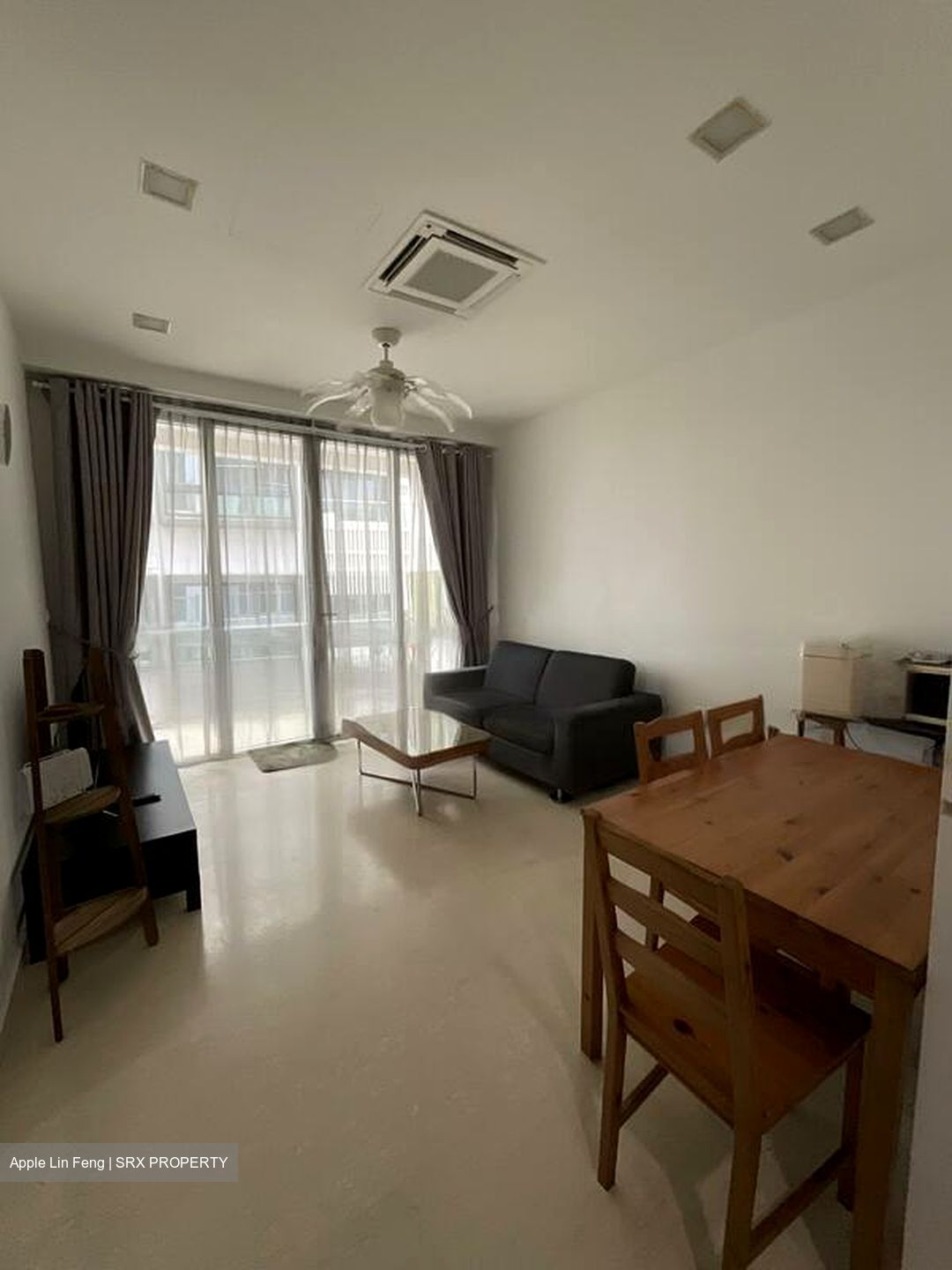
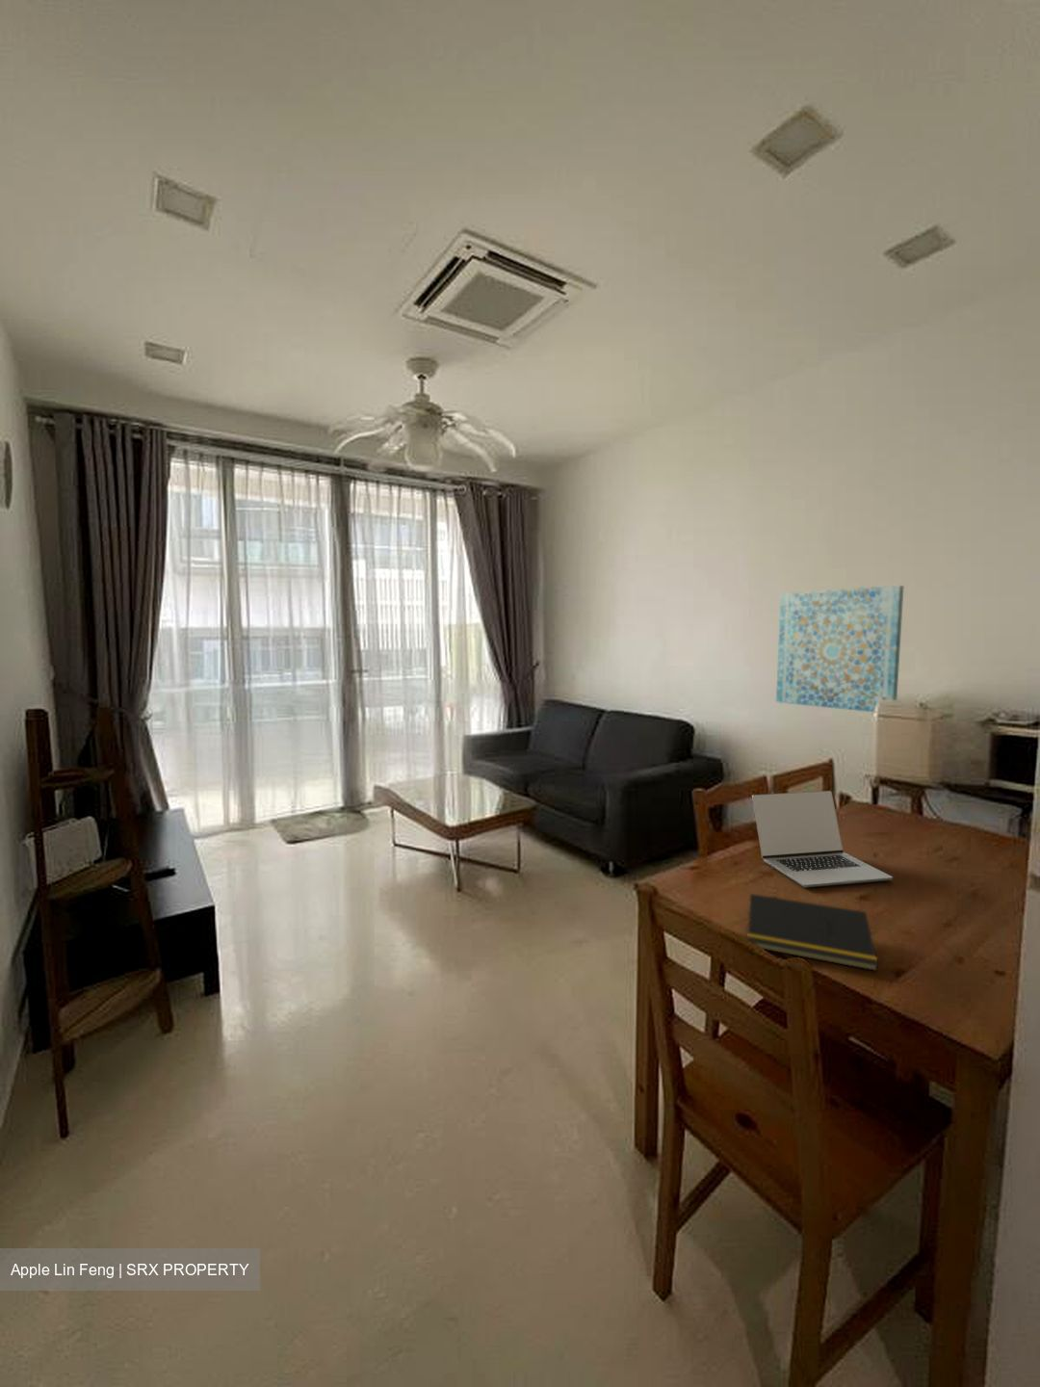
+ wall art [776,584,906,713]
+ laptop [752,790,894,888]
+ notepad [745,893,879,972]
